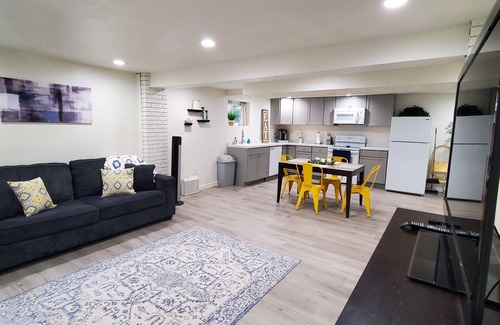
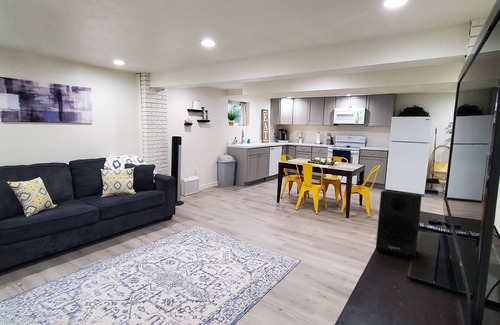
+ speaker [375,190,423,260]
